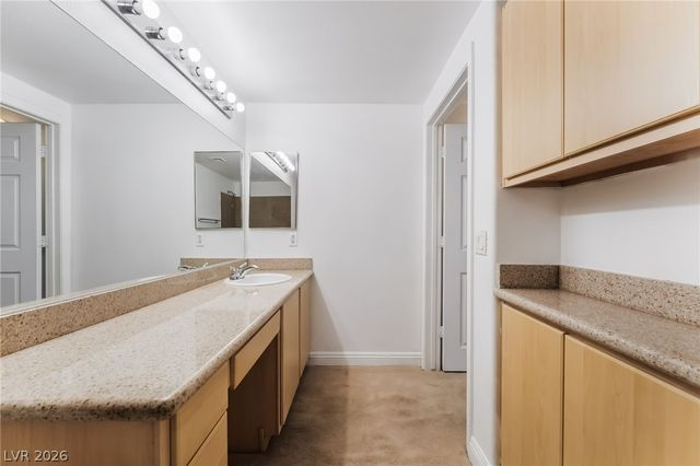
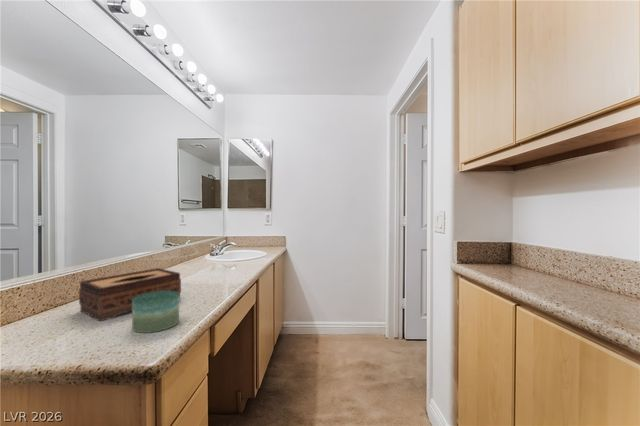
+ candle [131,291,180,334]
+ tissue box [78,267,182,322]
